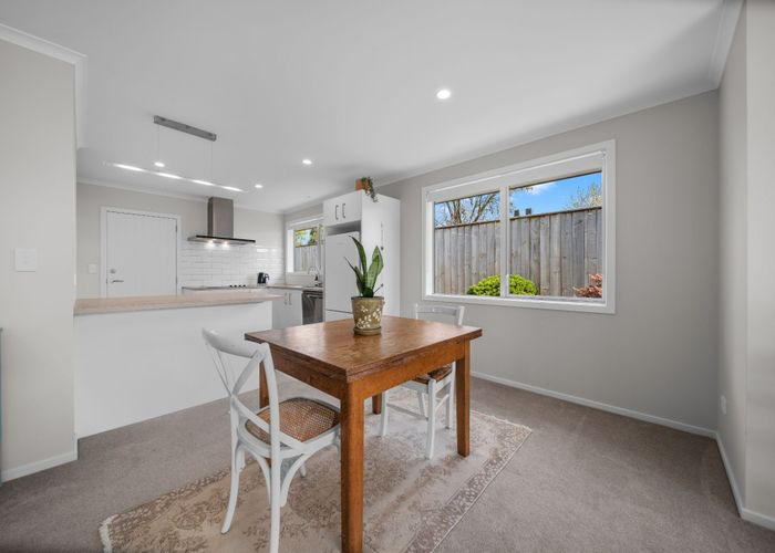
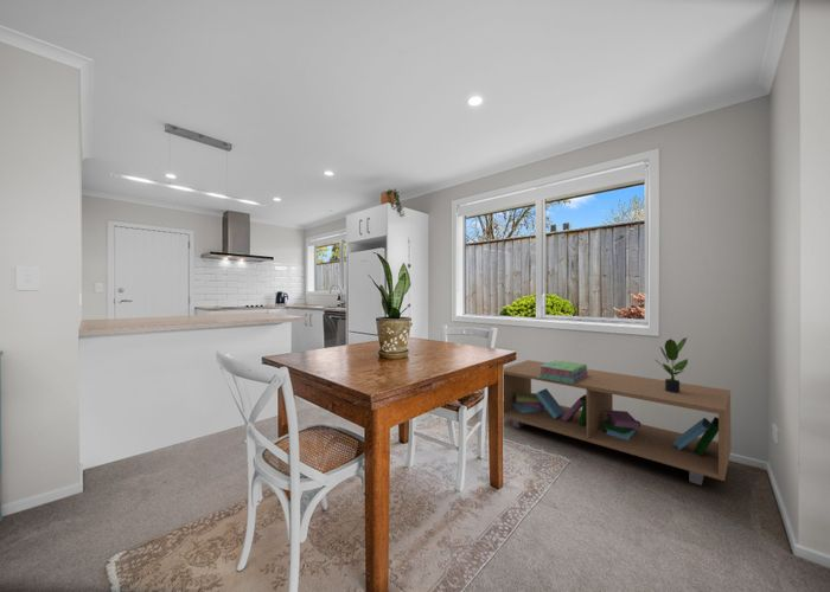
+ storage bench [503,359,733,487]
+ stack of books [538,359,588,384]
+ potted plant [655,336,689,393]
